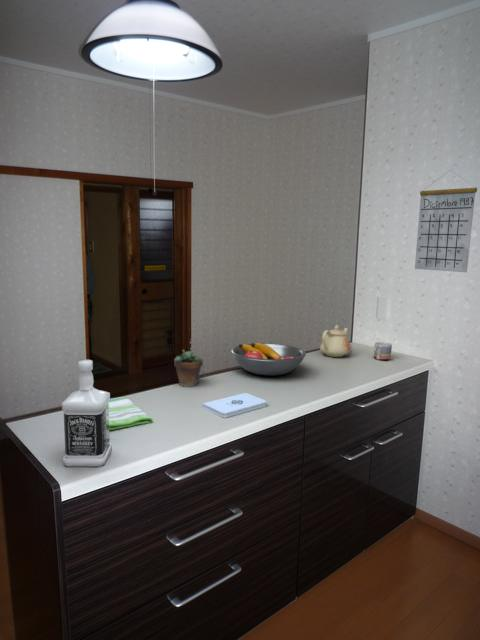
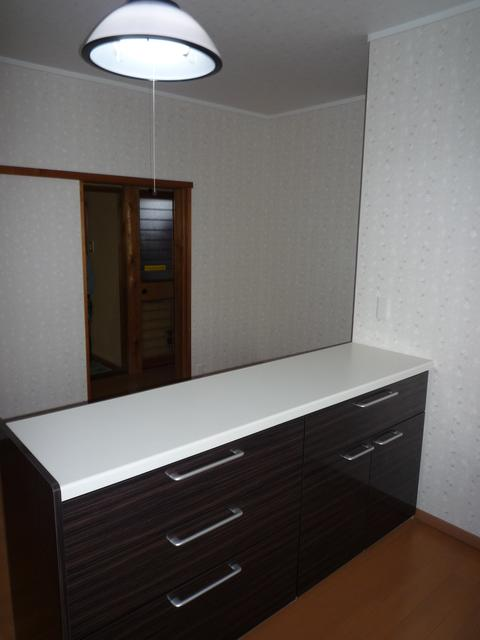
- teapot [319,324,352,358]
- notepad [202,392,267,419]
- mug [373,341,393,361]
- bottle [61,359,113,467]
- dish towel [109,396,154,431]
- succulent plant [173,338,204,388]
- fruit bowl [230,342,307,377]
- calendar [414,169,478,273]
